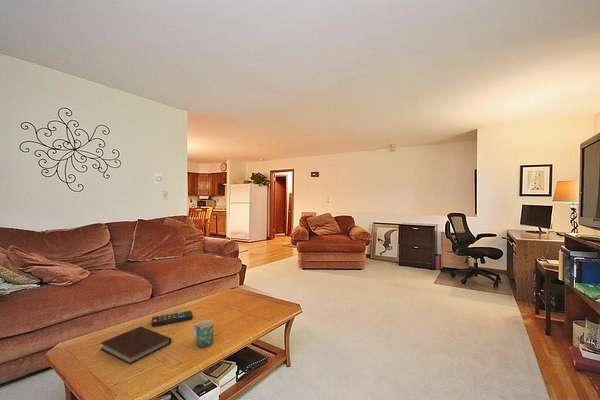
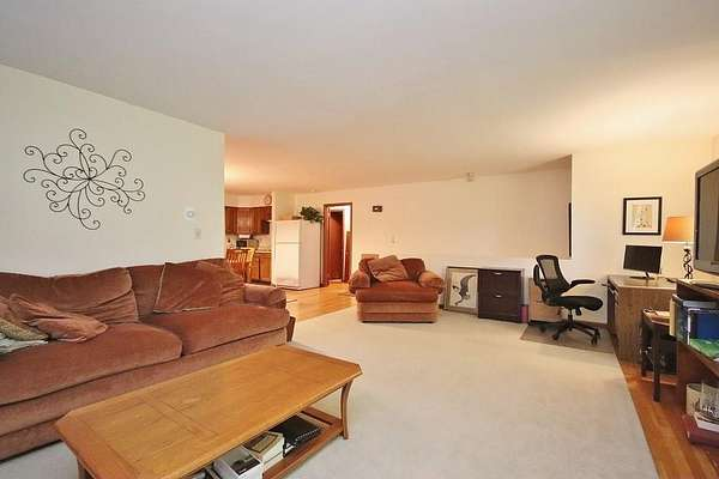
- remote control [151,310,194,328]
- notebook [100,325,172,366]
- mug [193,319,215,349]
